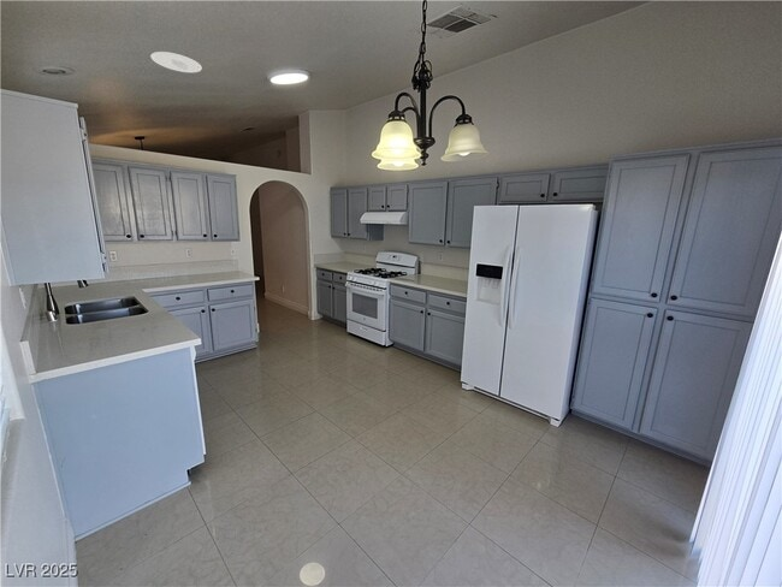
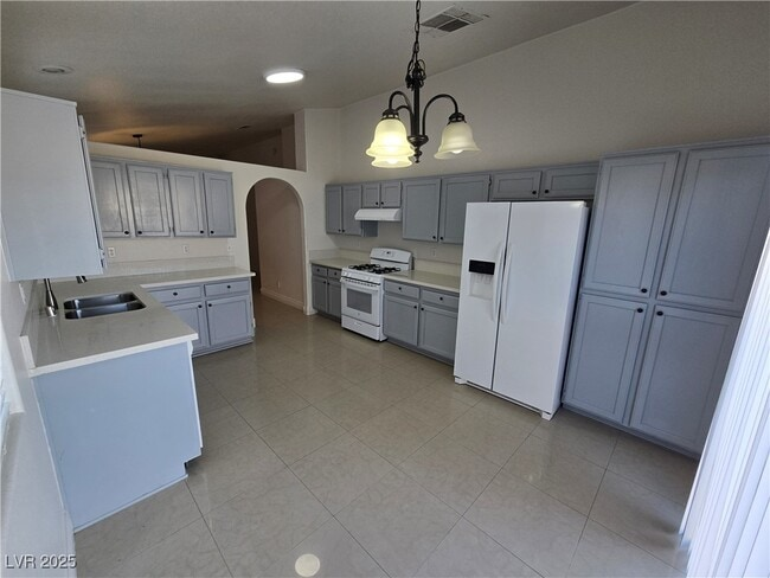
- recessed light [149,51,203,73]
